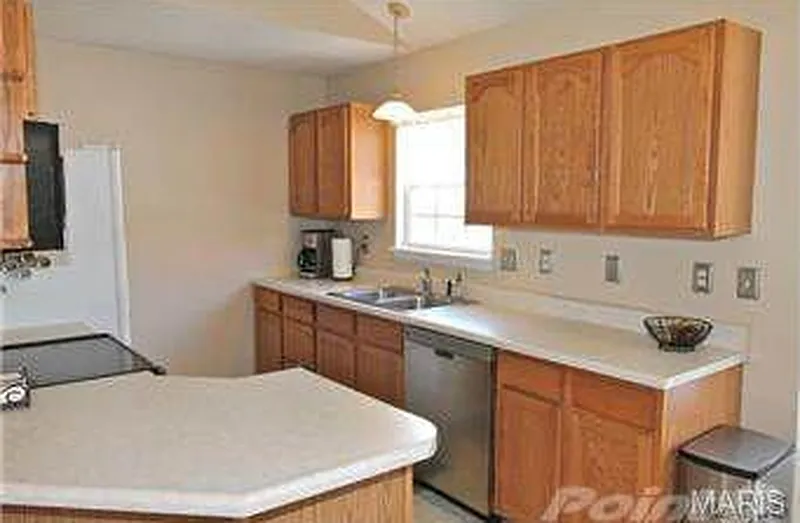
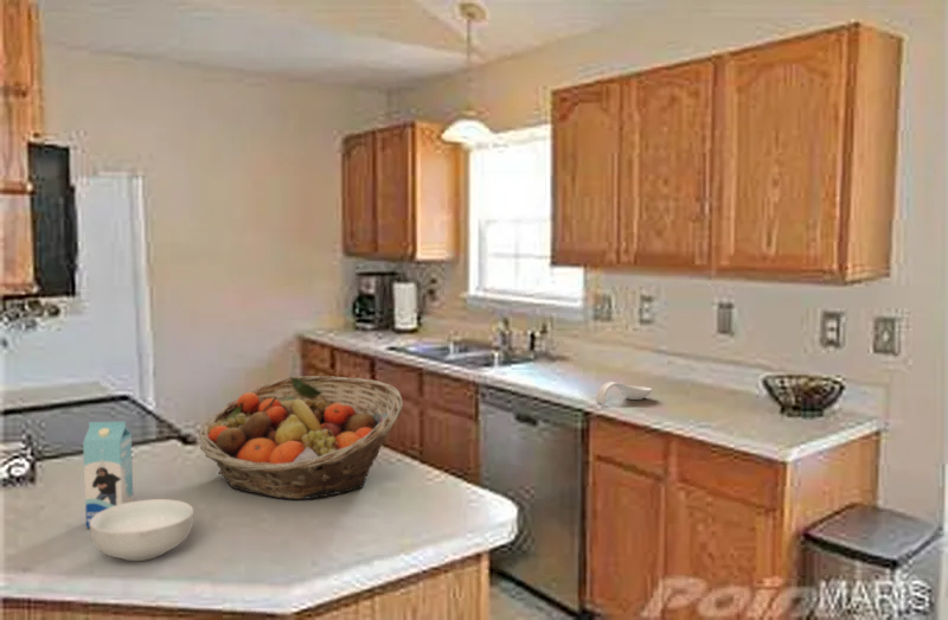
+ milk carton [82,420,135,529]
+ spoon rest [595,381,653,405]
+ fruit basket [198,375,404,500]
+ cereal bowl [89,498,194,562]
